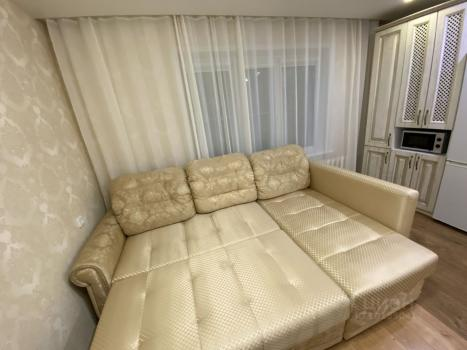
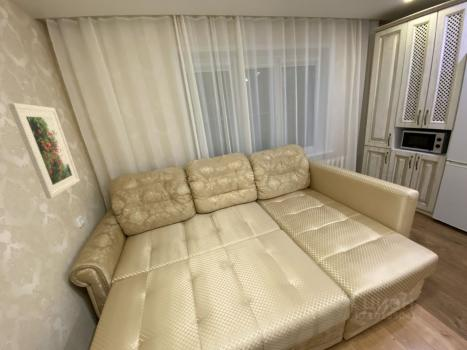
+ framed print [7,102,81,200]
